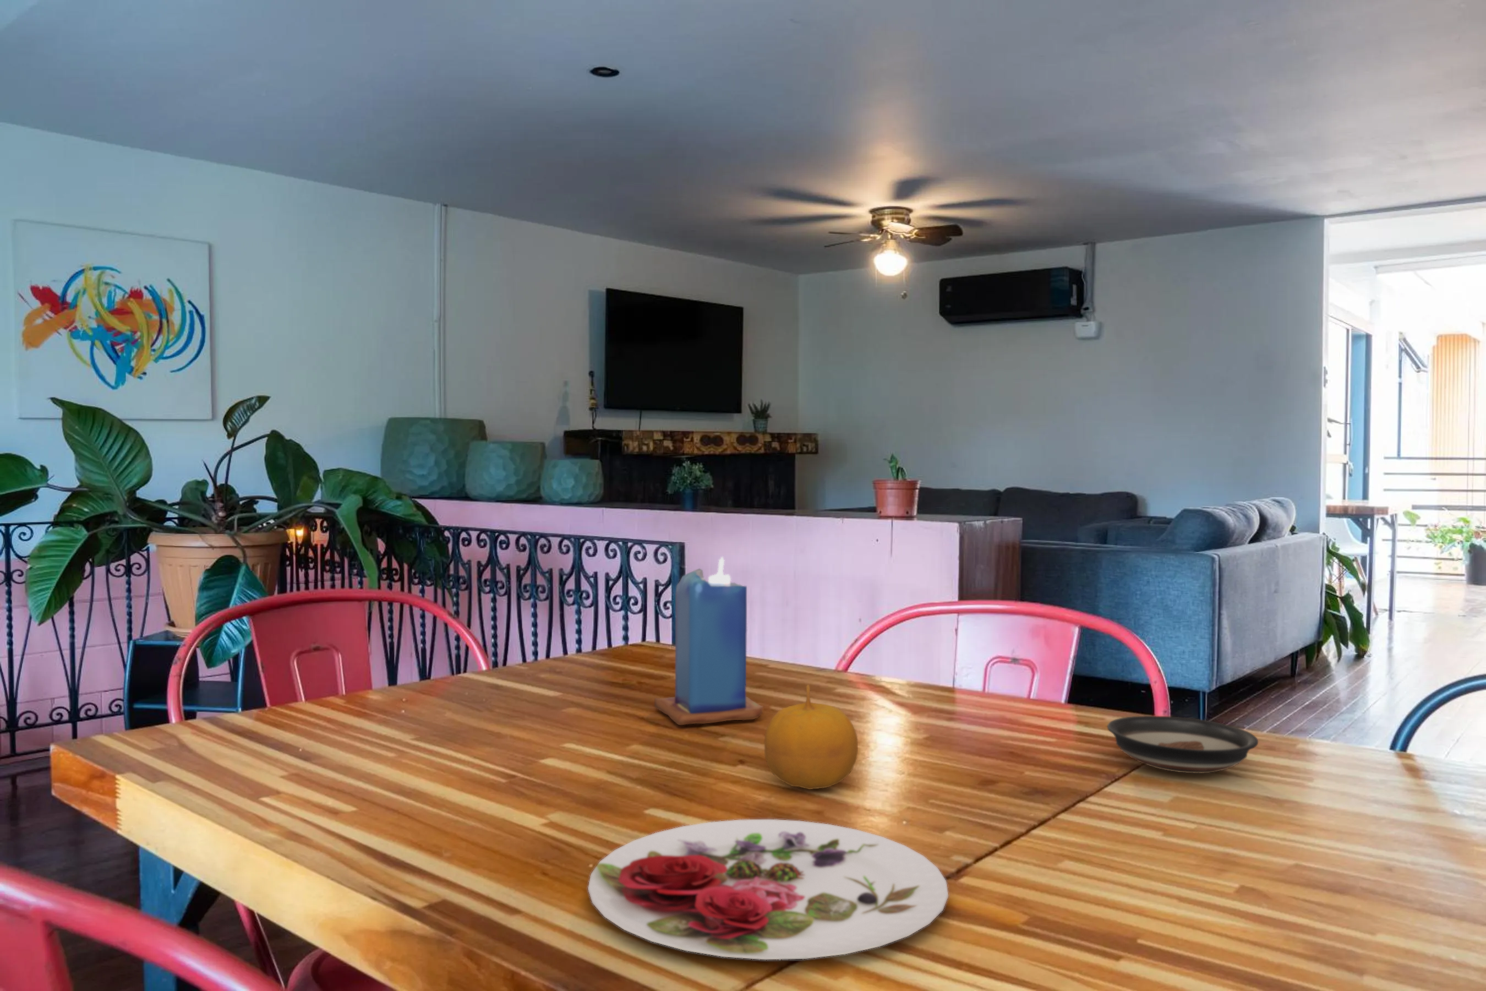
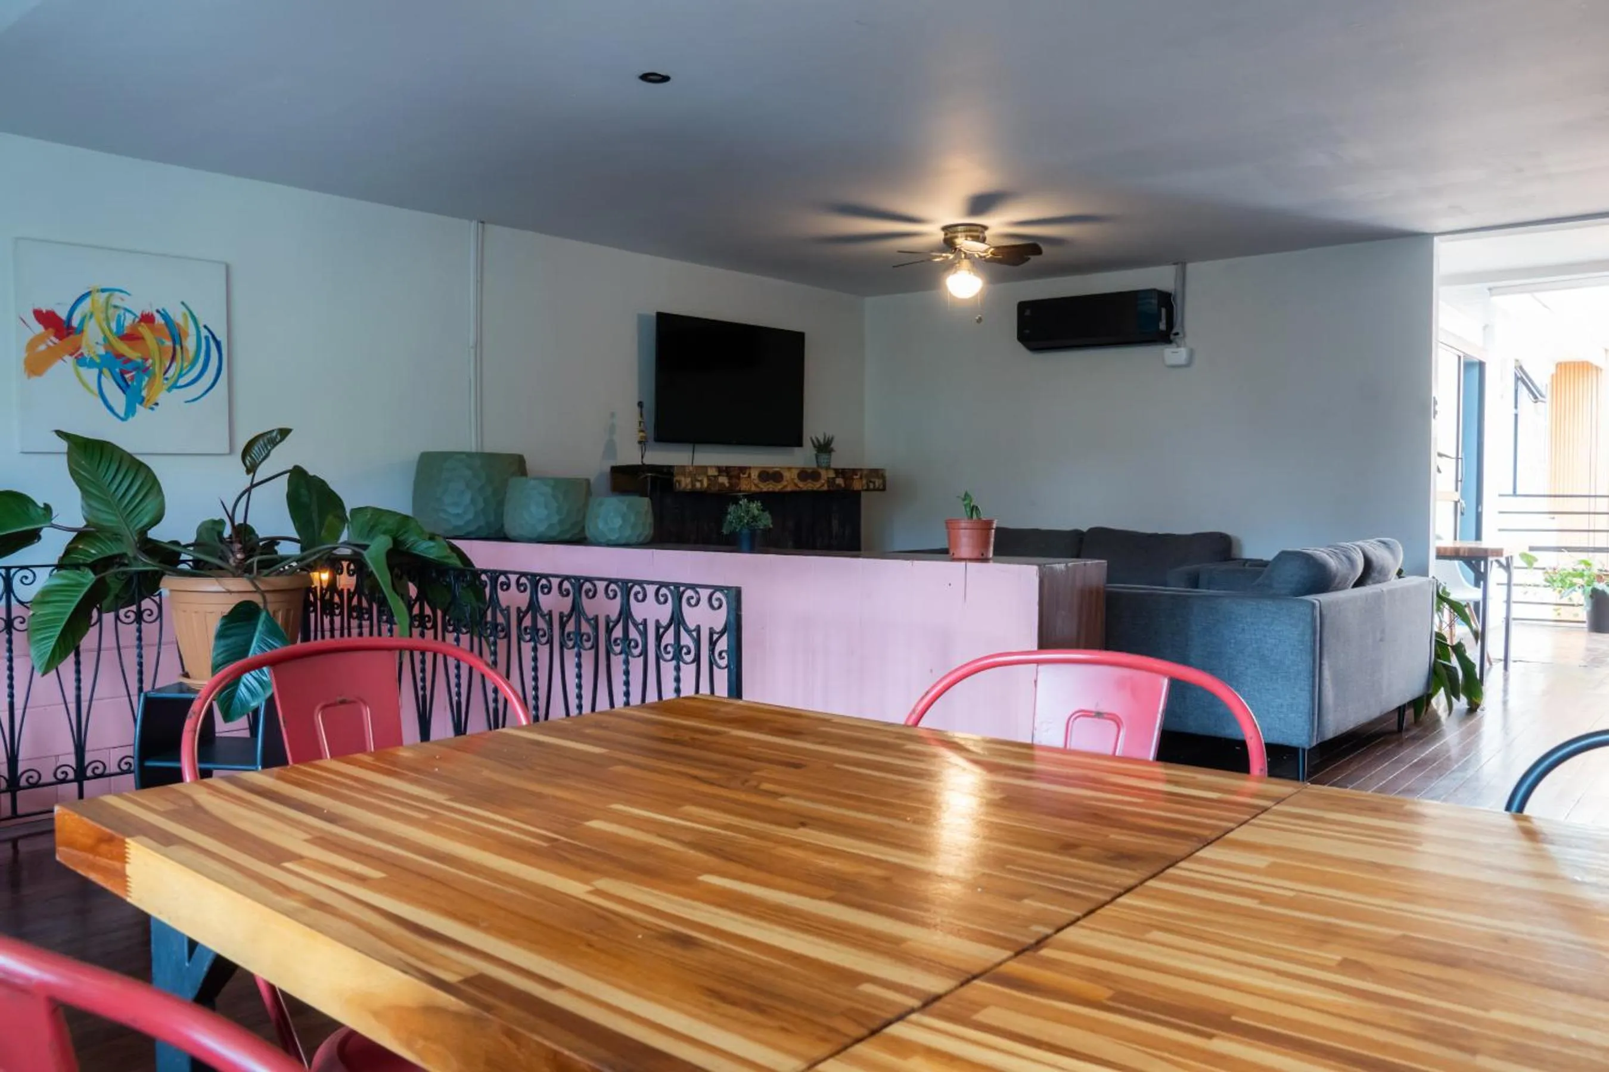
- plate [587,818,949,960]
- saucer [1107,716,1258,773]
- fruit [764,684,859,790]
- candle [653,556,764,726]
